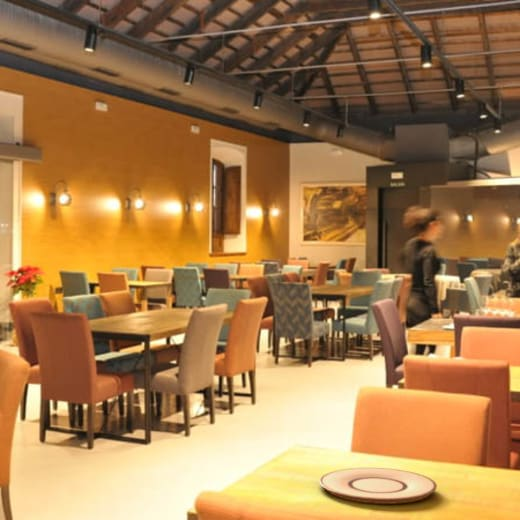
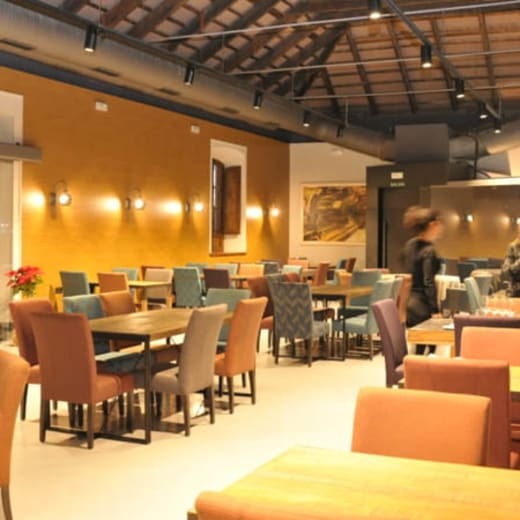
- plate [318,467,438,505]
